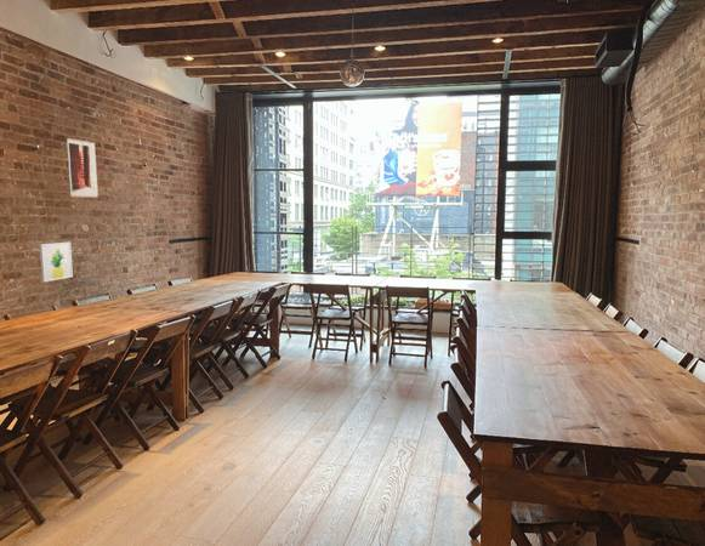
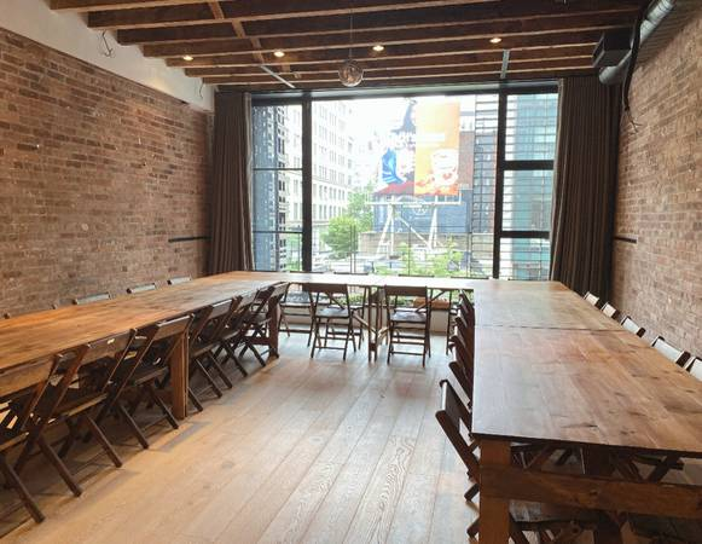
- wall art [39,241,74,283]
- wall art [66,137,100,199]
